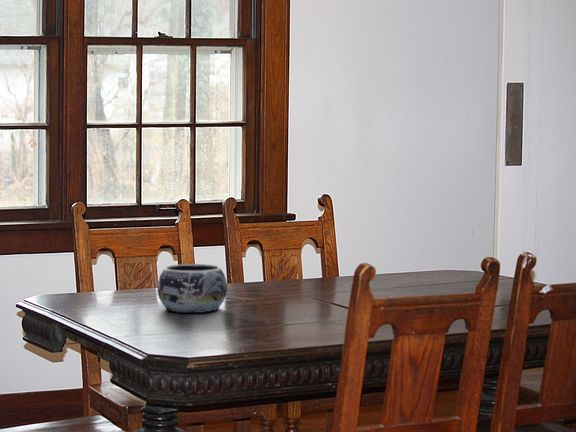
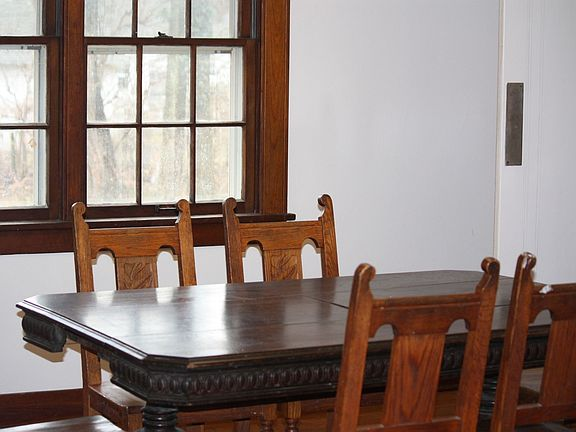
- decorative bowl [156,263,228,314]
